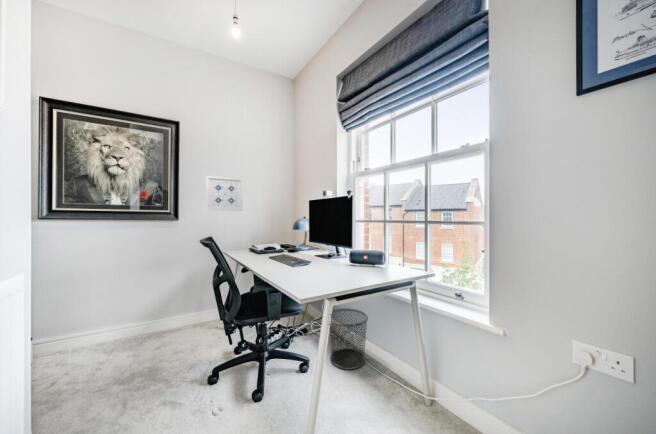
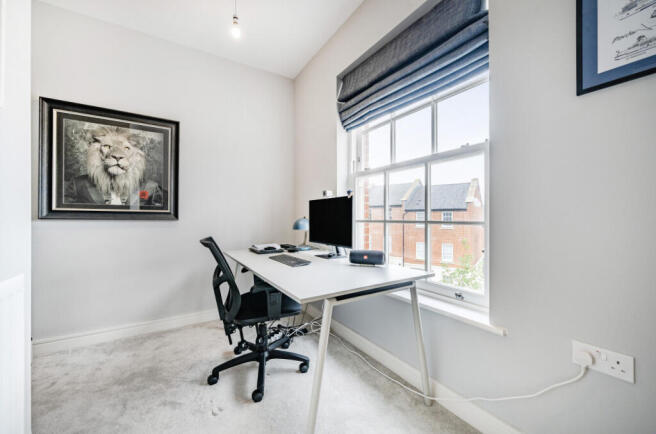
- waste bin [328,308,369,371]
- wall art [205,175,243,212]
